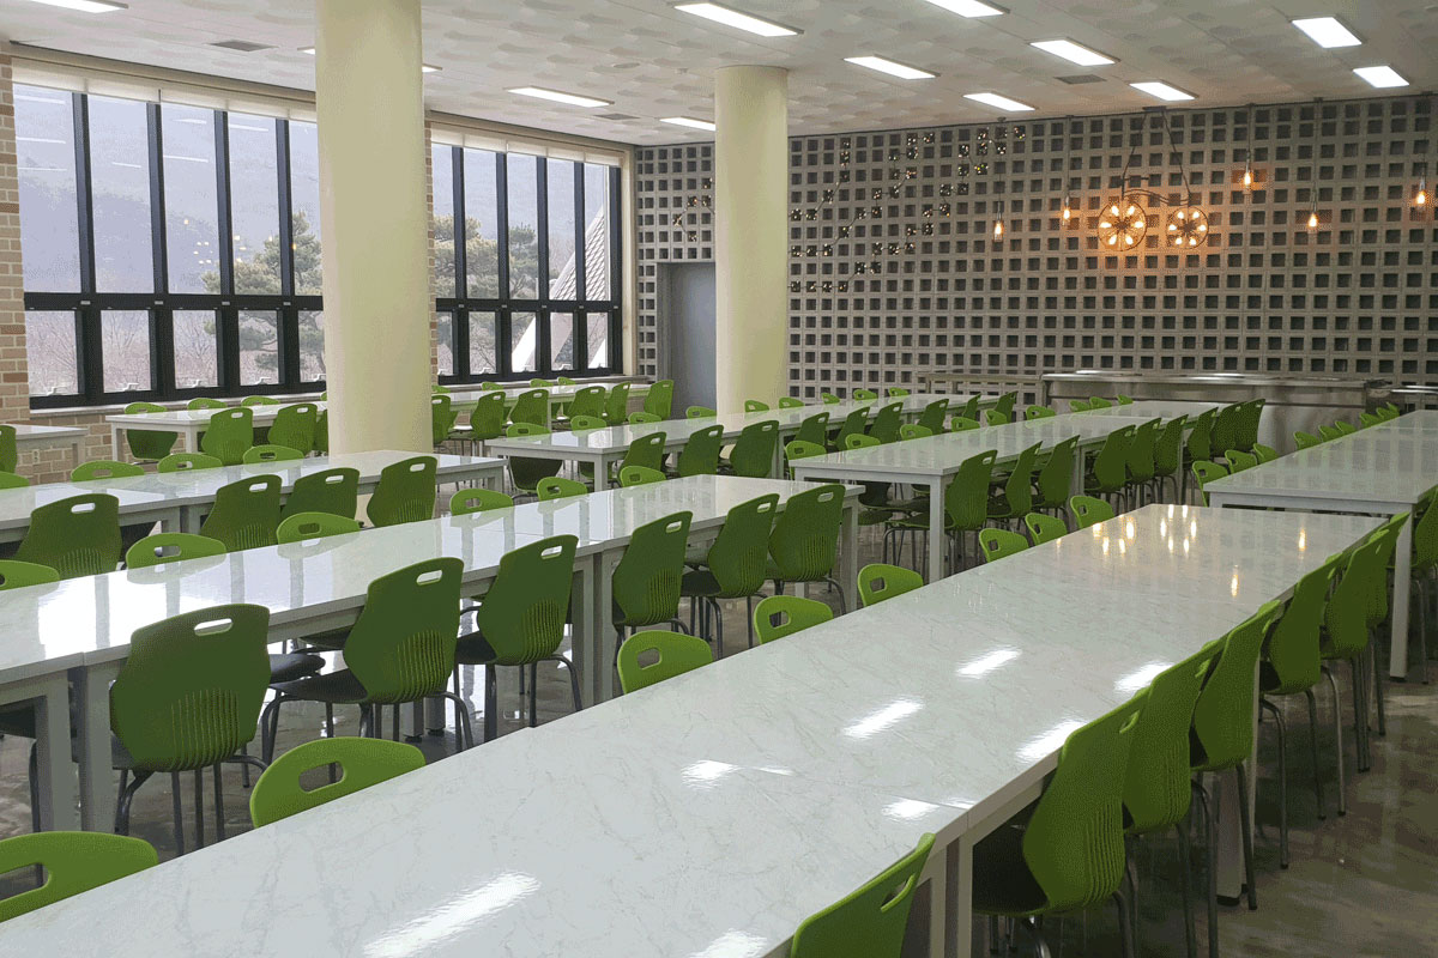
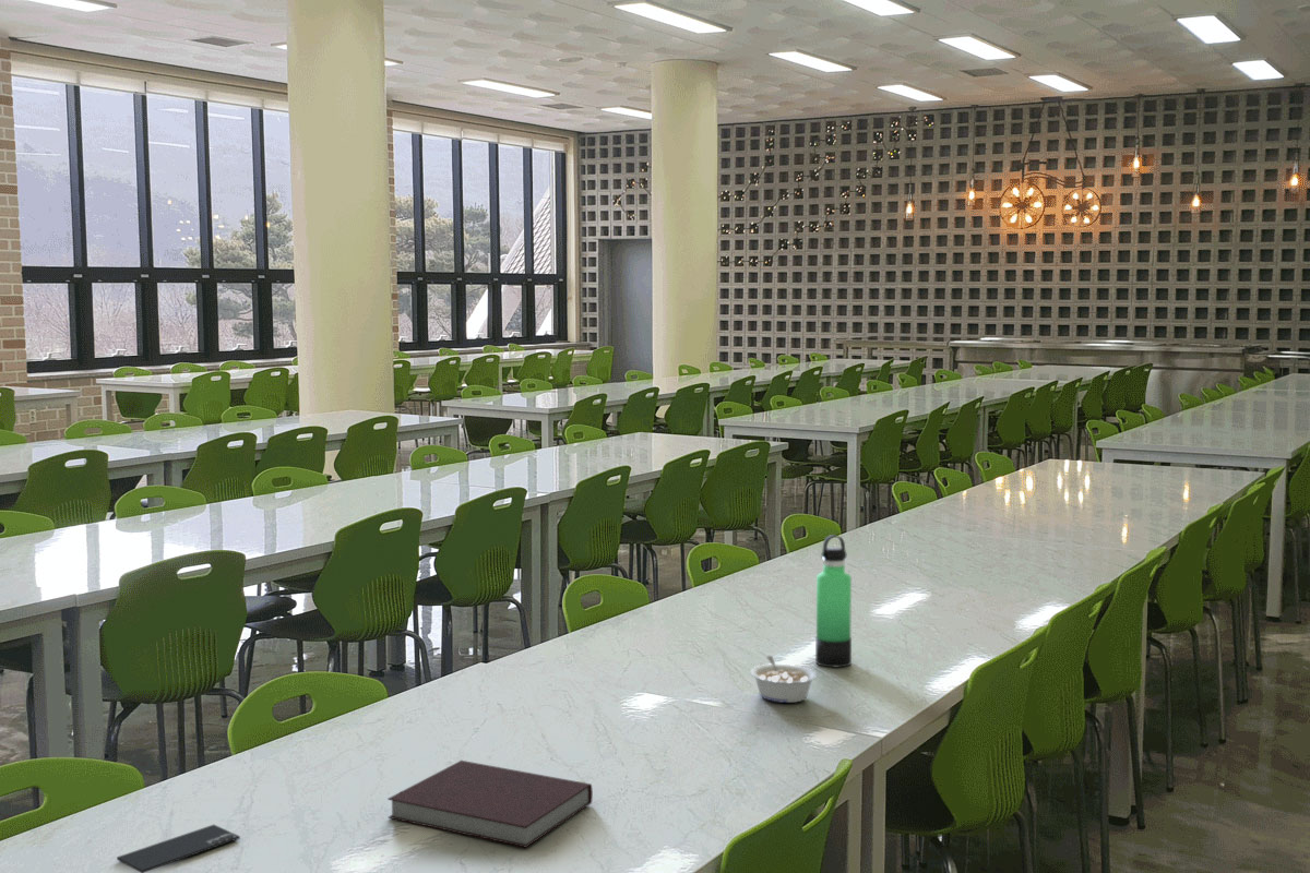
+ legume [749,655,818,704]
+ notebook [386,760,594,849]
+ thermos bottle [814,534,853,668]
+ smartphone [116,824,241,873]
